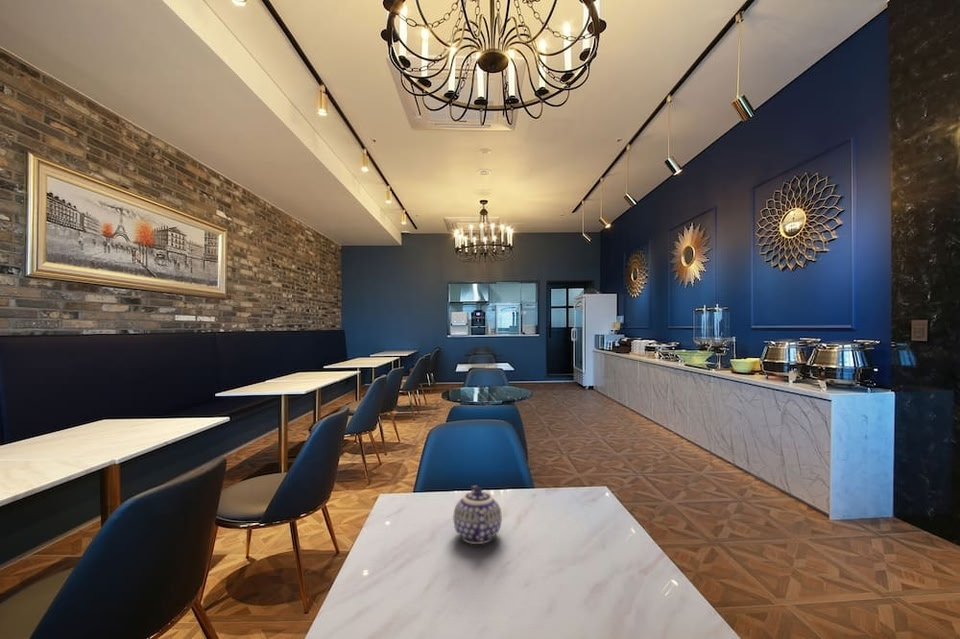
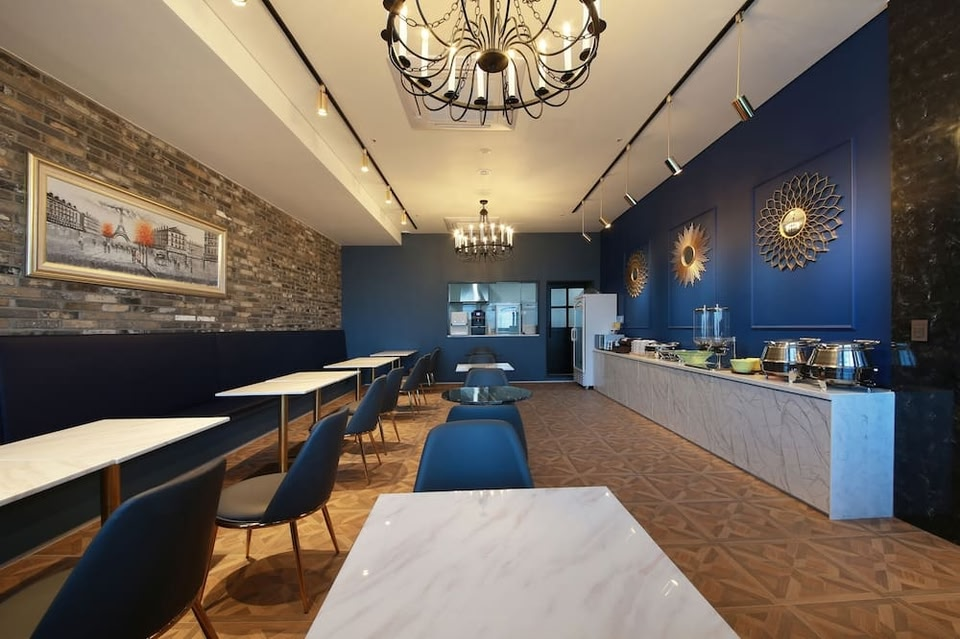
- teapot [452,485,503,545]
